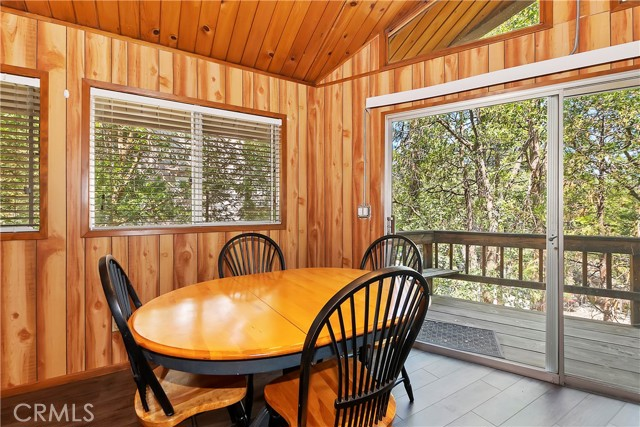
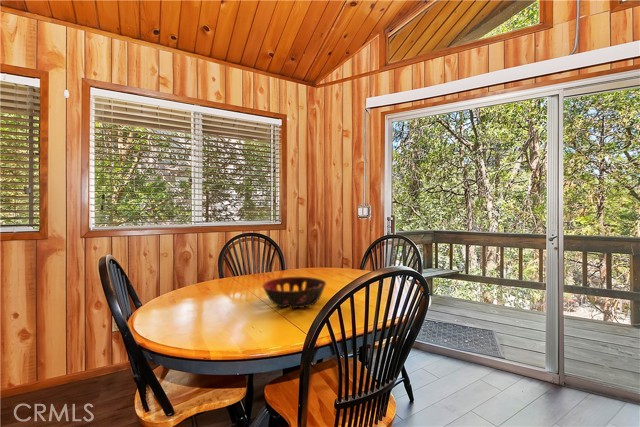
+ decorative bowl [261,276,327,309]
